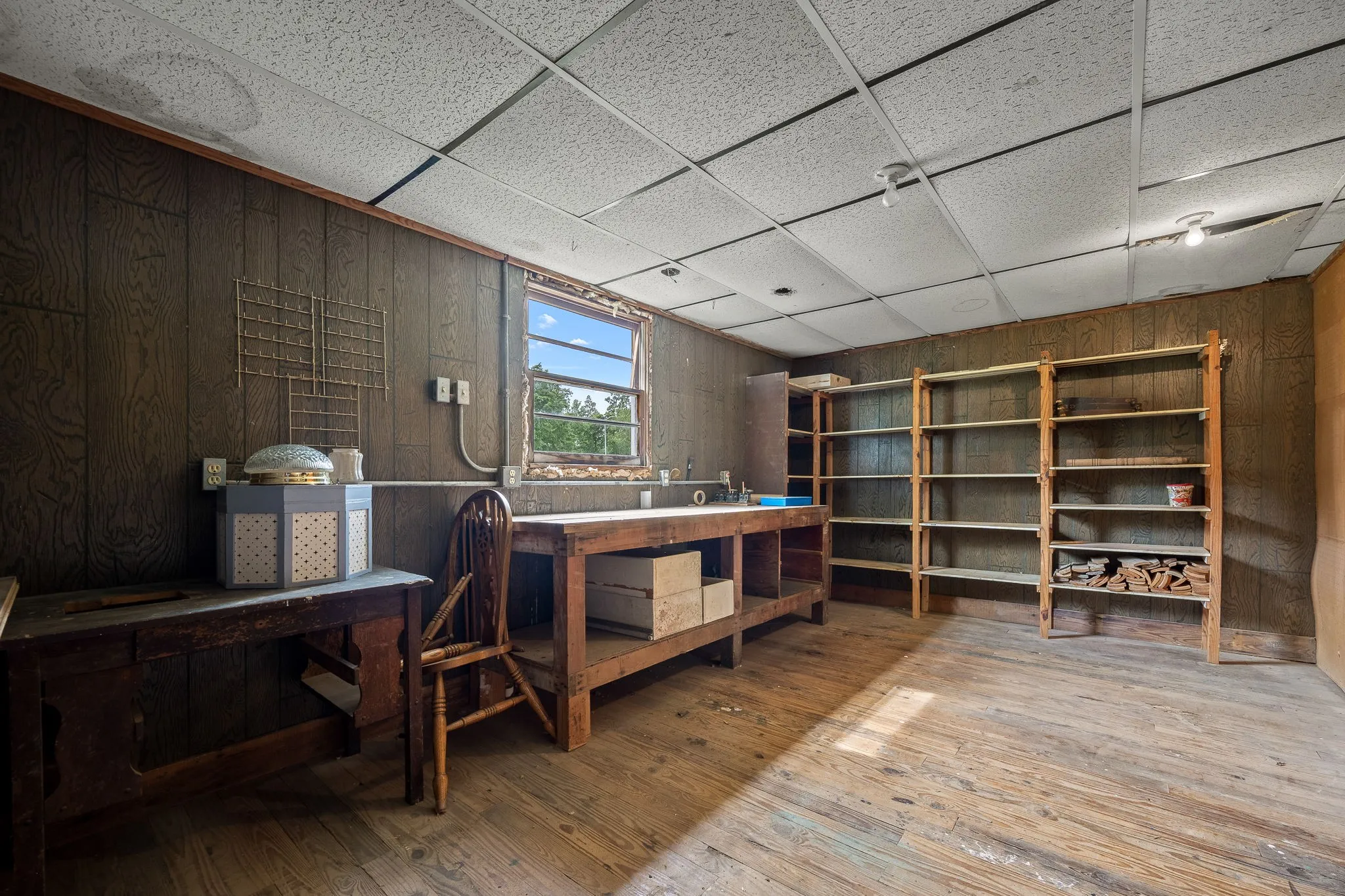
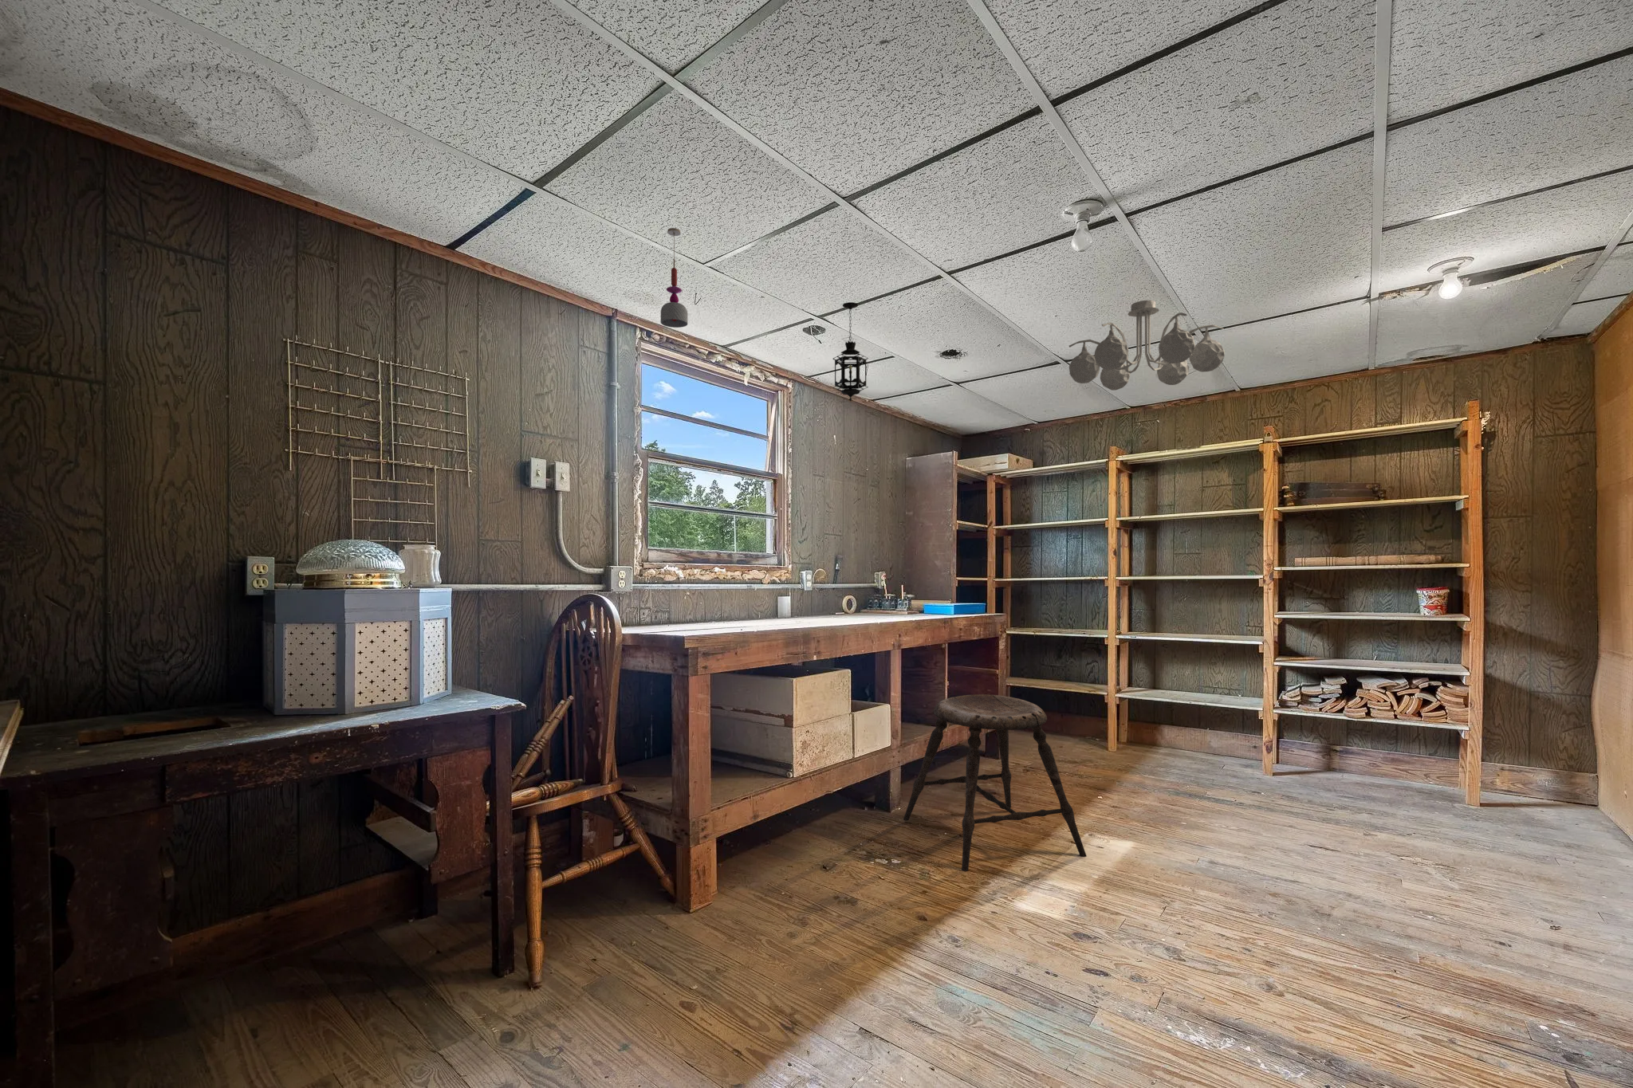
+ ceiling light fixture [1068,300,1225,391]
+ stool [902,693,1088,872]
+ pendant light [659,227,688,328]
+ hanging lantern [833,301,869,402]
